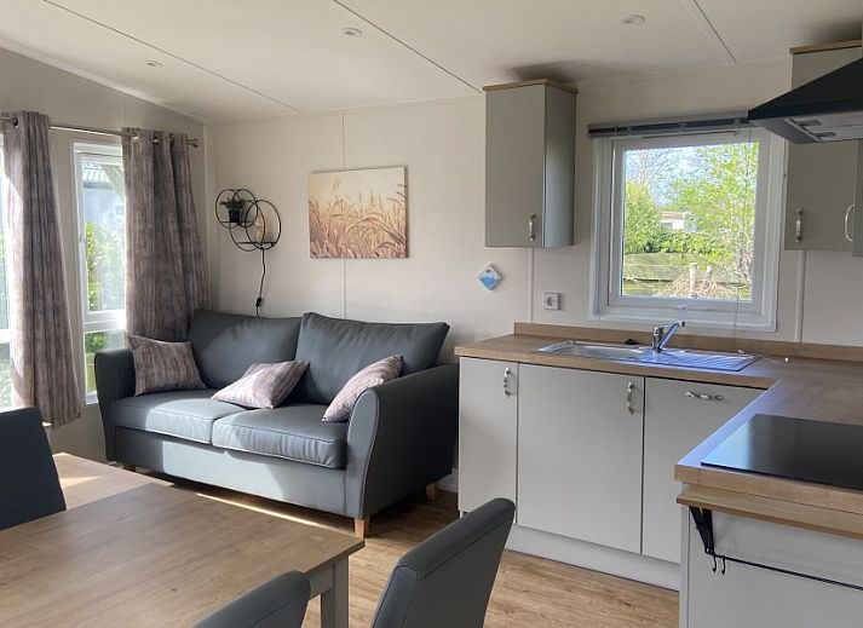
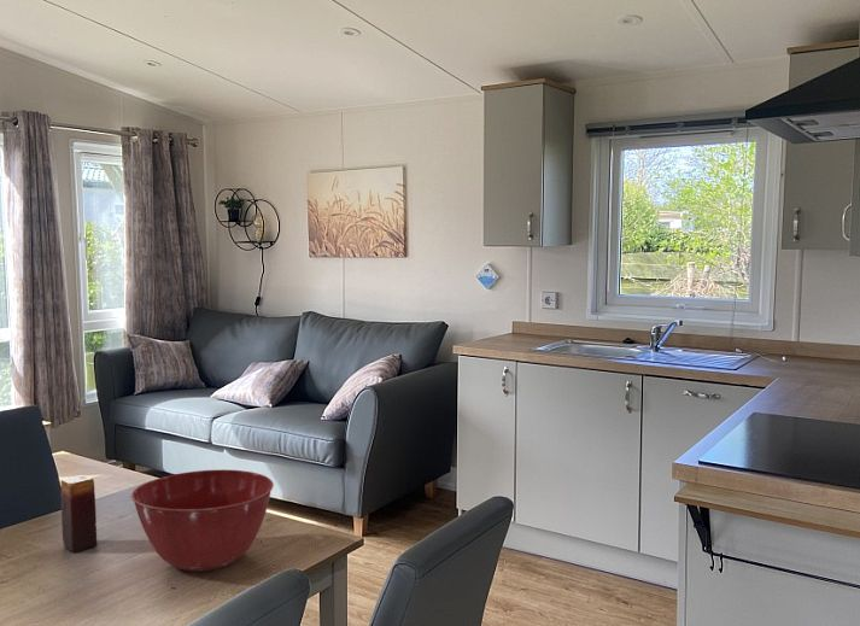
+ candle [59,474,99,554]
+ mixing bowl [130,469,275,572]
